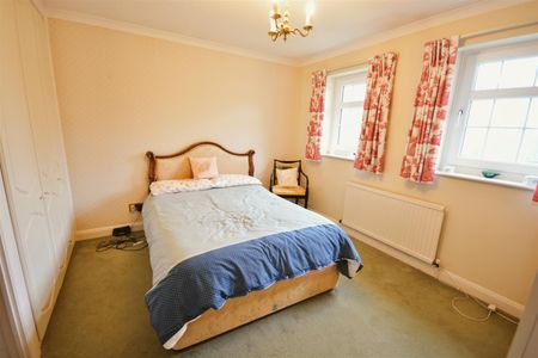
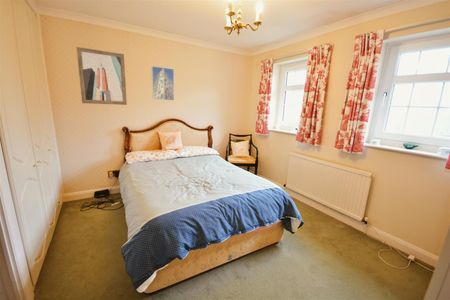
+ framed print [151,65,175,102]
+ wall art [76,46,128,106]
